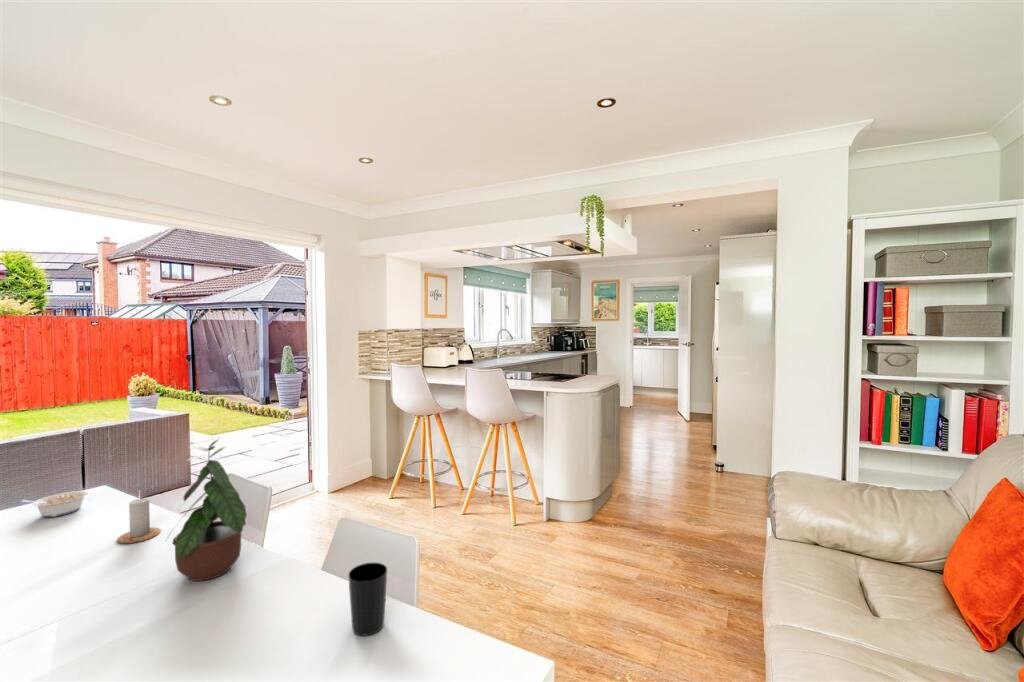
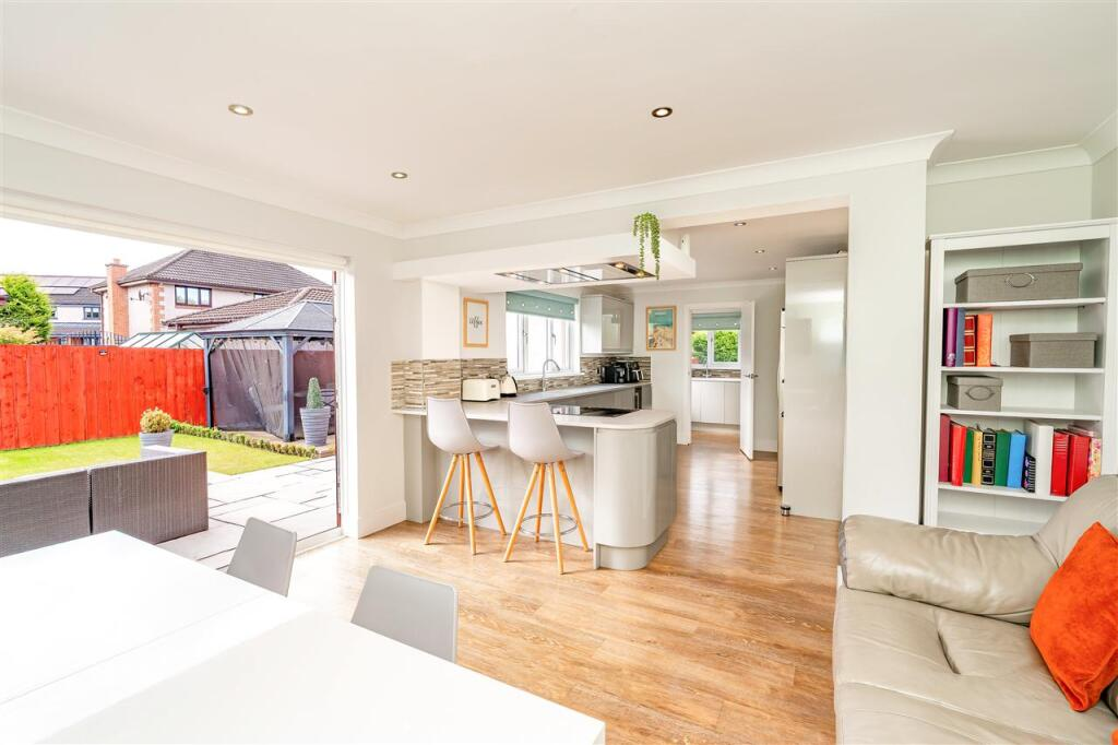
- legume [21,490,89,518]
- cup [347,562,388,637]
- candle [116,491,162,544]
- potted plant [165,438,248,582]
